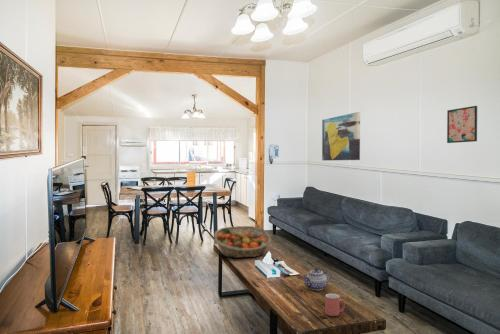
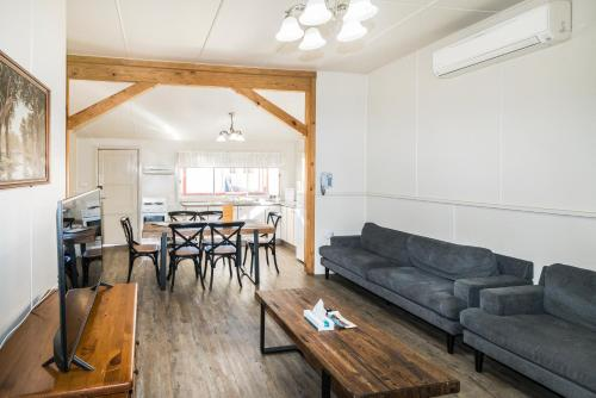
- wall art [446,105,478,144]
- fruit basket [213,225,272,259]
- mug [324,293,346,317]
- teapot [301,267,332,291]
- wall art [321,111,361,161]
